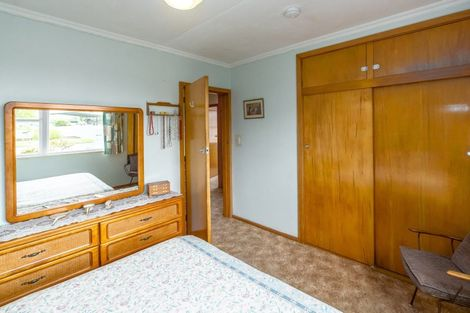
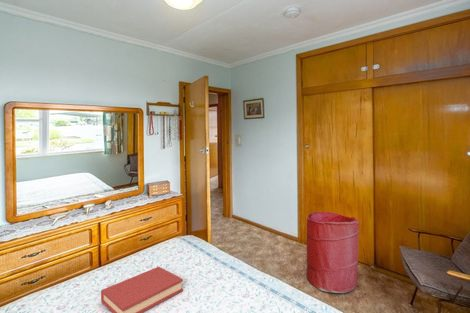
+ laundry hamper [306,211,360,294]
+ hardback book [100,266,184,313]
